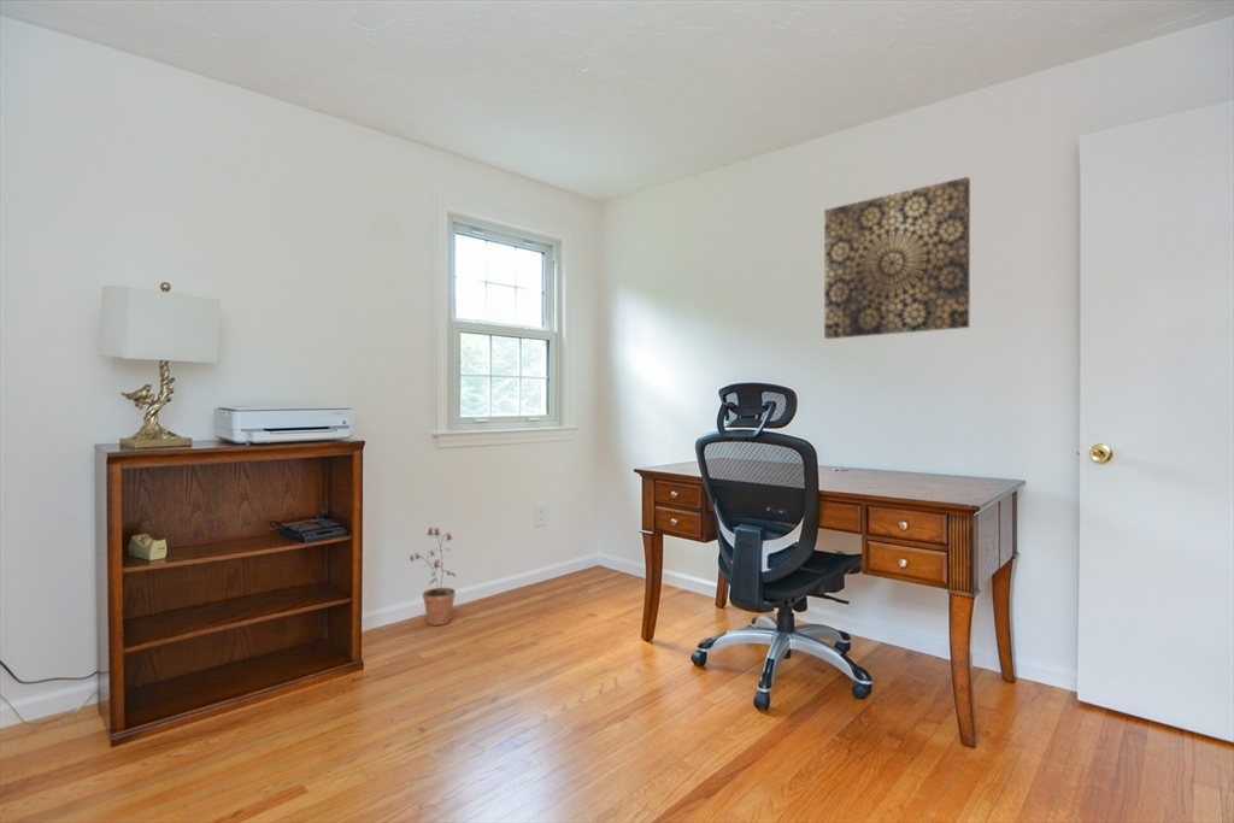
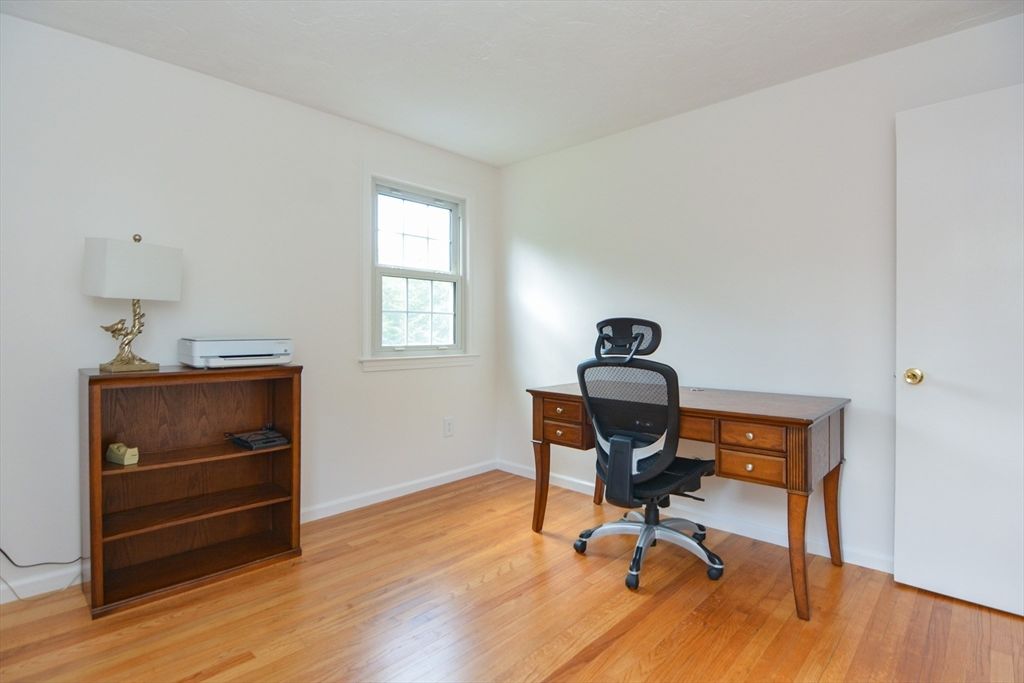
- wall art [823,176,971,340]
- potted plant [409,527,457,627]
